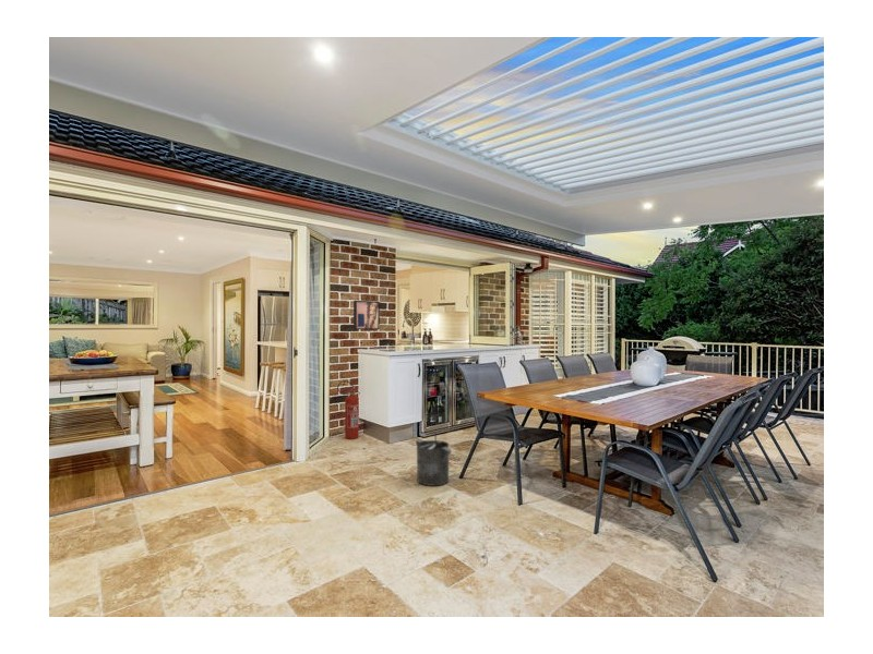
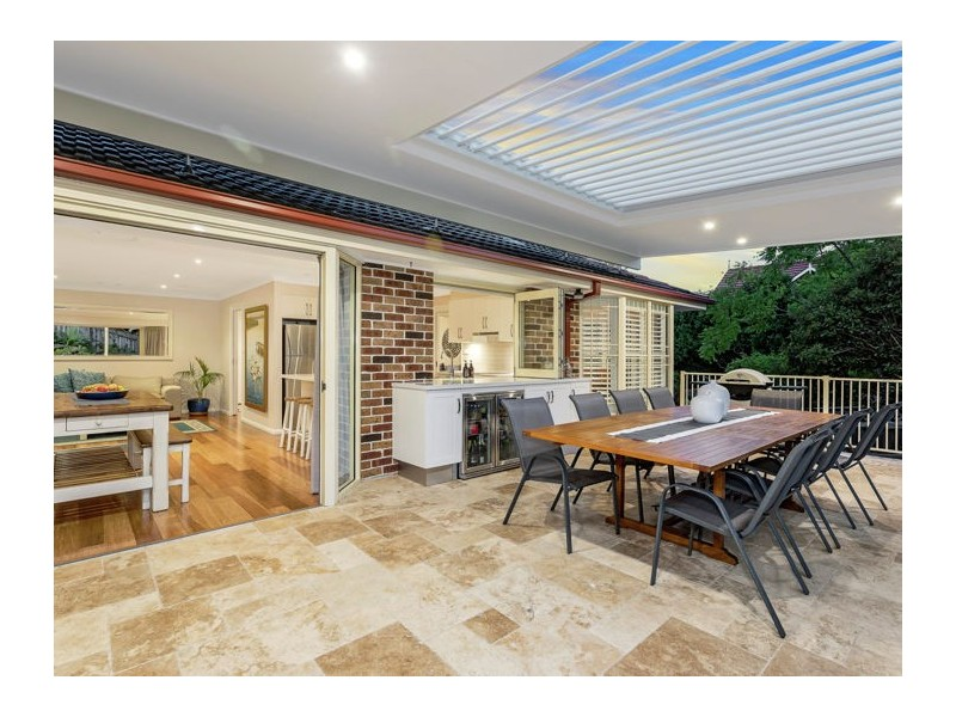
- bucket [415,433,452,487]
- wall art [352,300,381,330]
- fire extinguisher [336,379,361,440]
